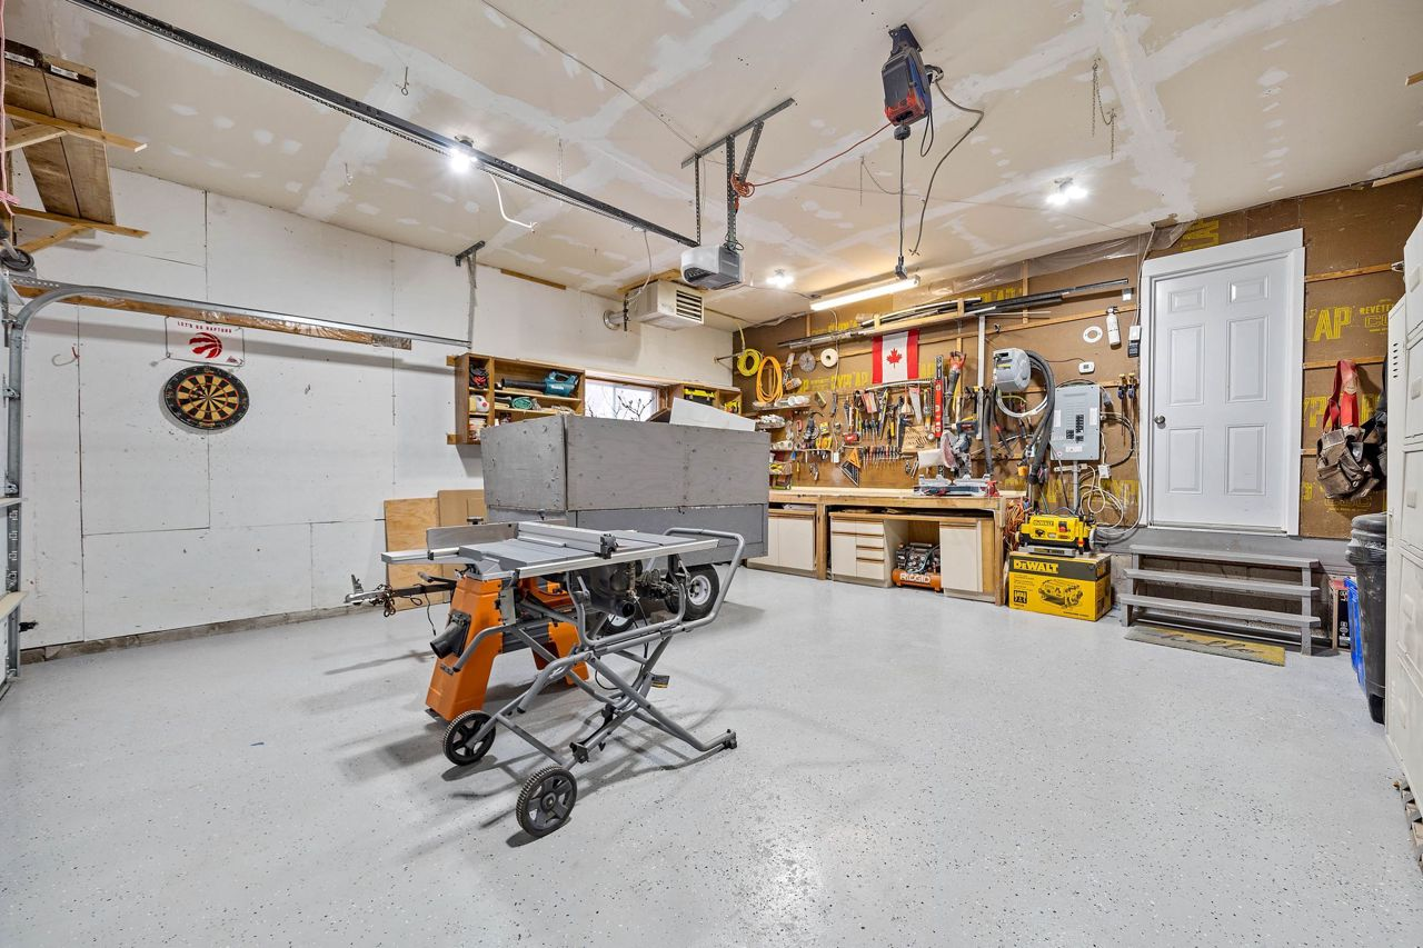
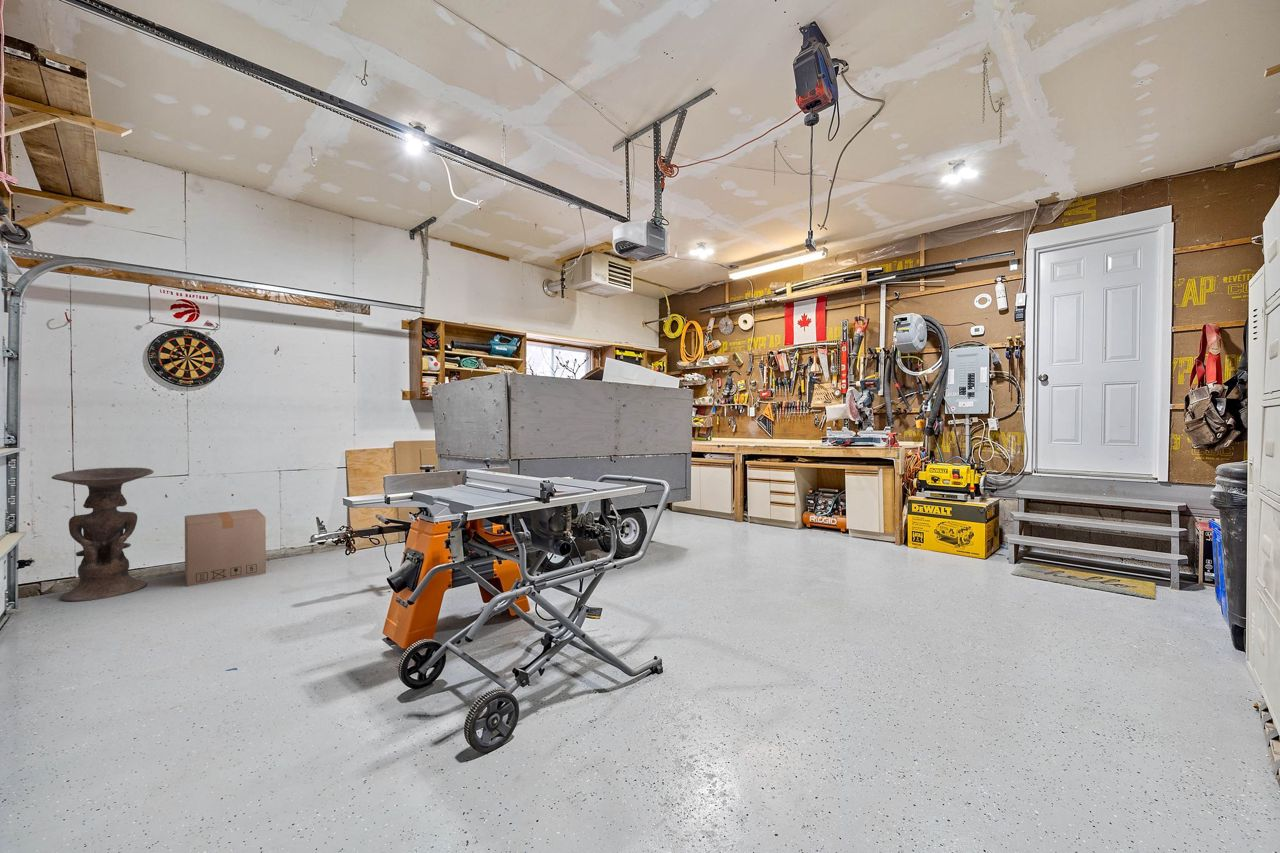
+ pedestal table [50,467,155,603]
+ cardboard box [184,508,267,587]
